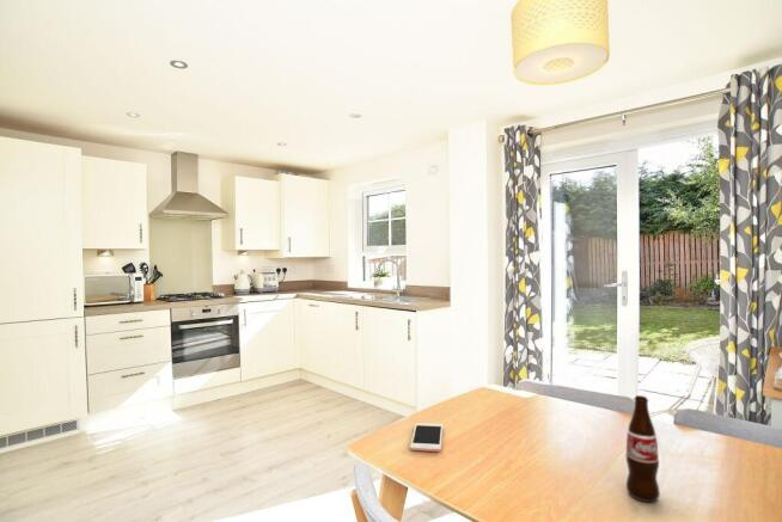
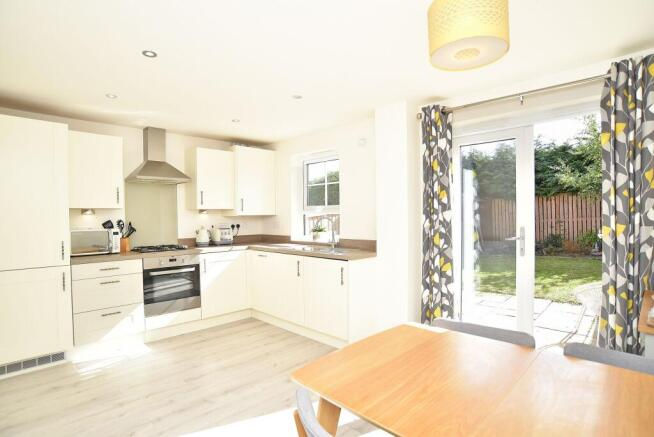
- bottle [625,394,661,503]
- cell phone [409,422,444,453]
